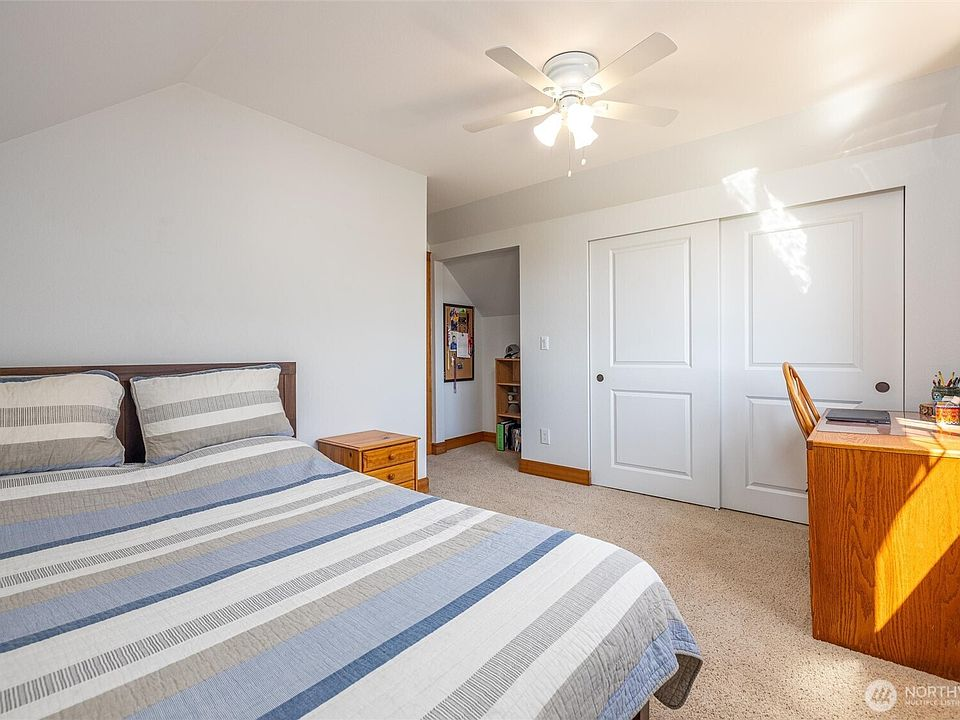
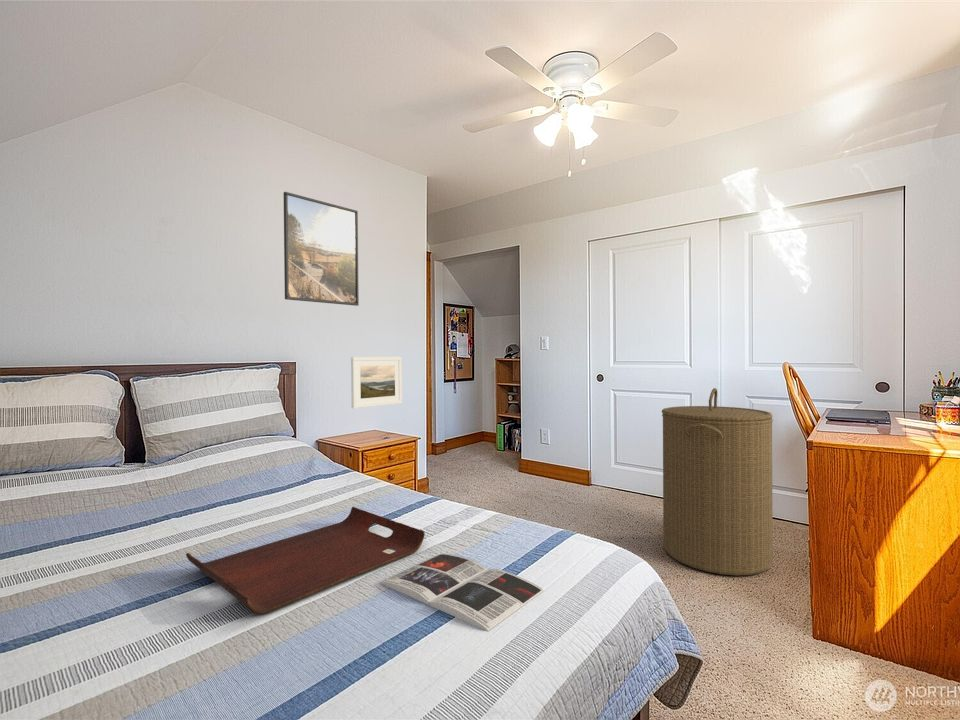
+ laundry hamper [661,387,774,576]
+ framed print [283,191,360,307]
+ serving tray [185,506,426,615]
+ magazine [379,553,545,632]
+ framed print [350,356,403,409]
